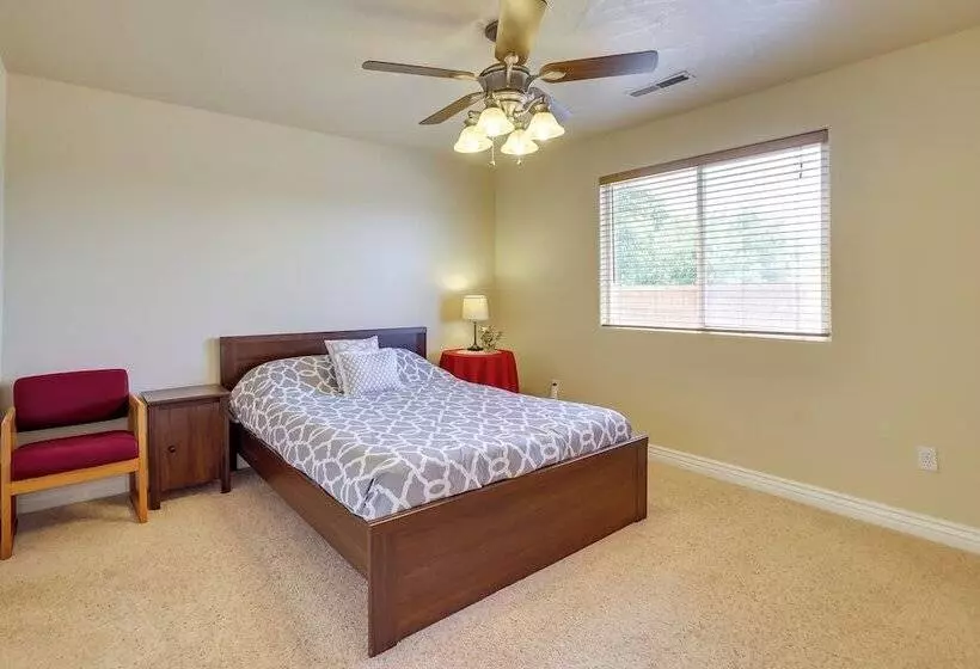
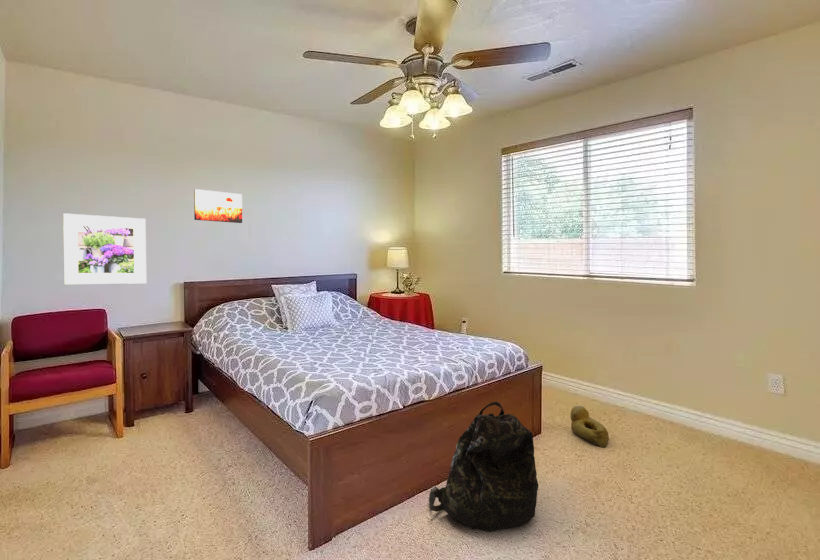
+ rubber duck [569,405,610,448]
+ backpack [428,401,540,533]
+ wall art [193,188,243,224]
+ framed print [62,212,147,285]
